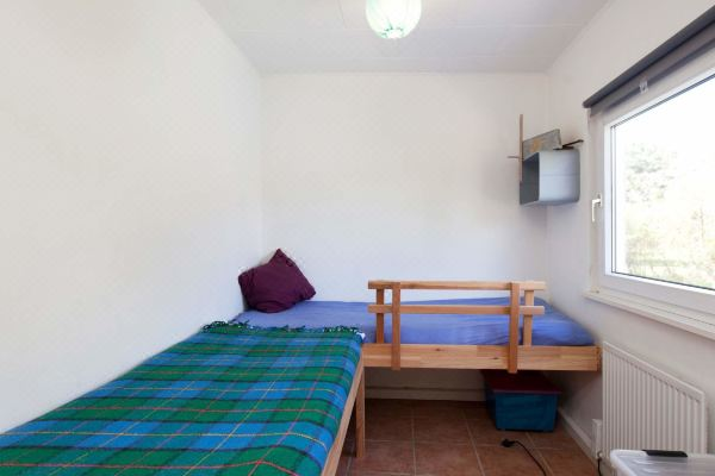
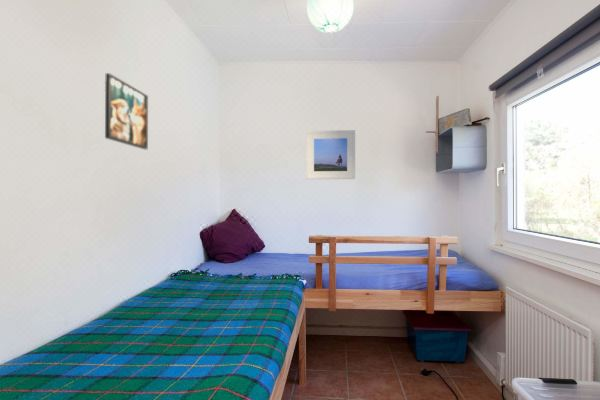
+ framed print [104,72,149,150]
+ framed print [305,129,356,180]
